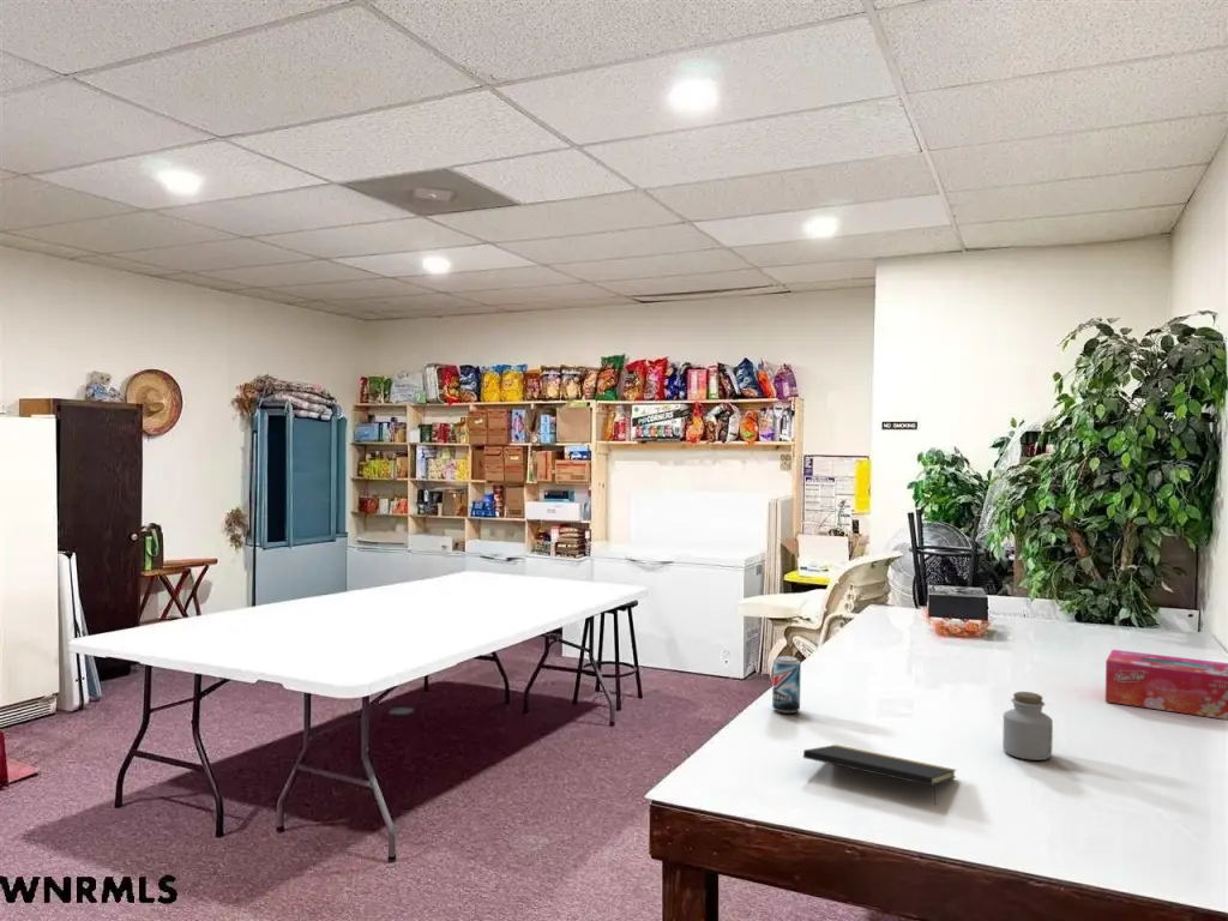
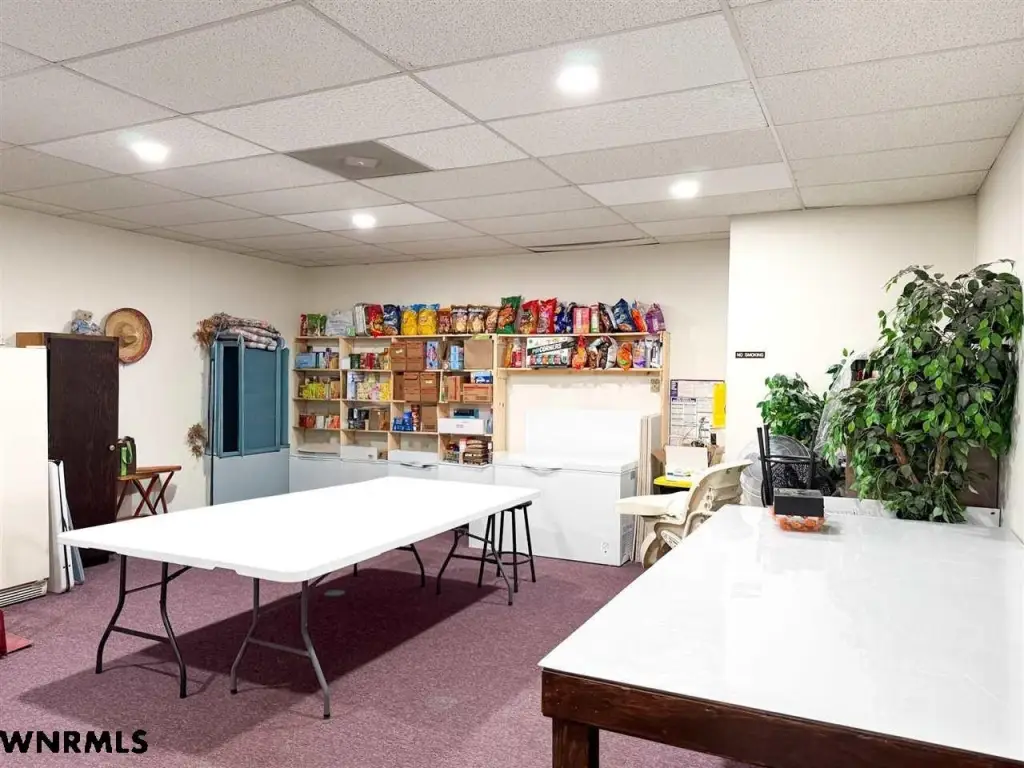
- jar [1001,691,1054,762]
- beer can [771,655,802,715]
- notepad [802,744,957,807]
- tissue box [1104,649,1228,721]
